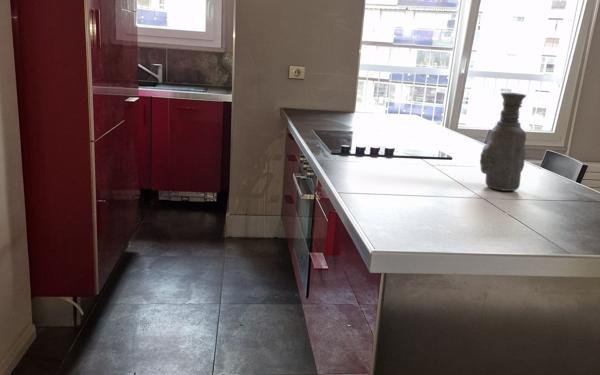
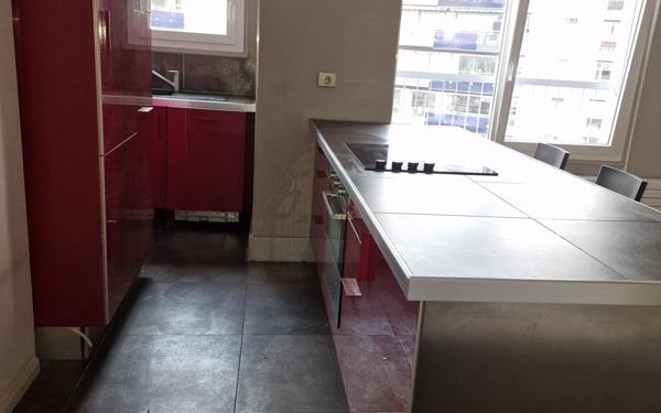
- vase [479,92,527,192]
